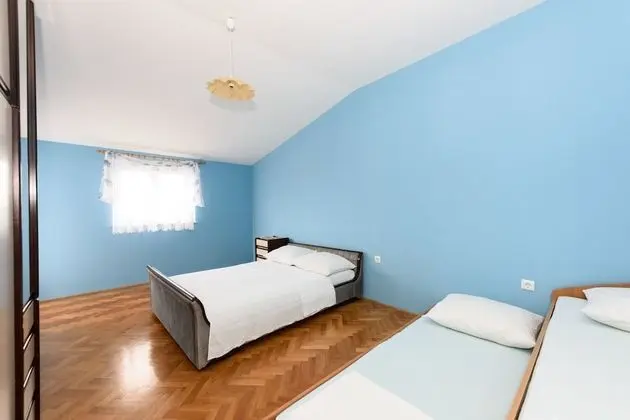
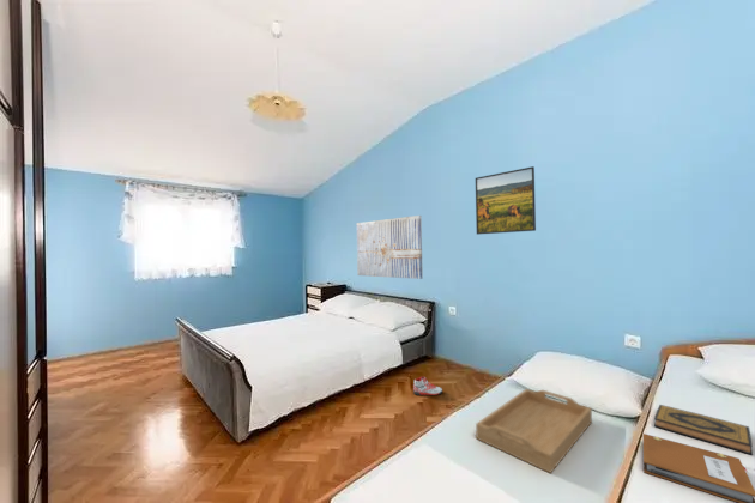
+ hardback book [653,404,754,456]
+ notebook [642,432,755,503]
+ serving tray [475,388,593,474]
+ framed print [475,165,537,236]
+ sneaker [412,375,443,396]
+ wall art [356,214,424,280]
